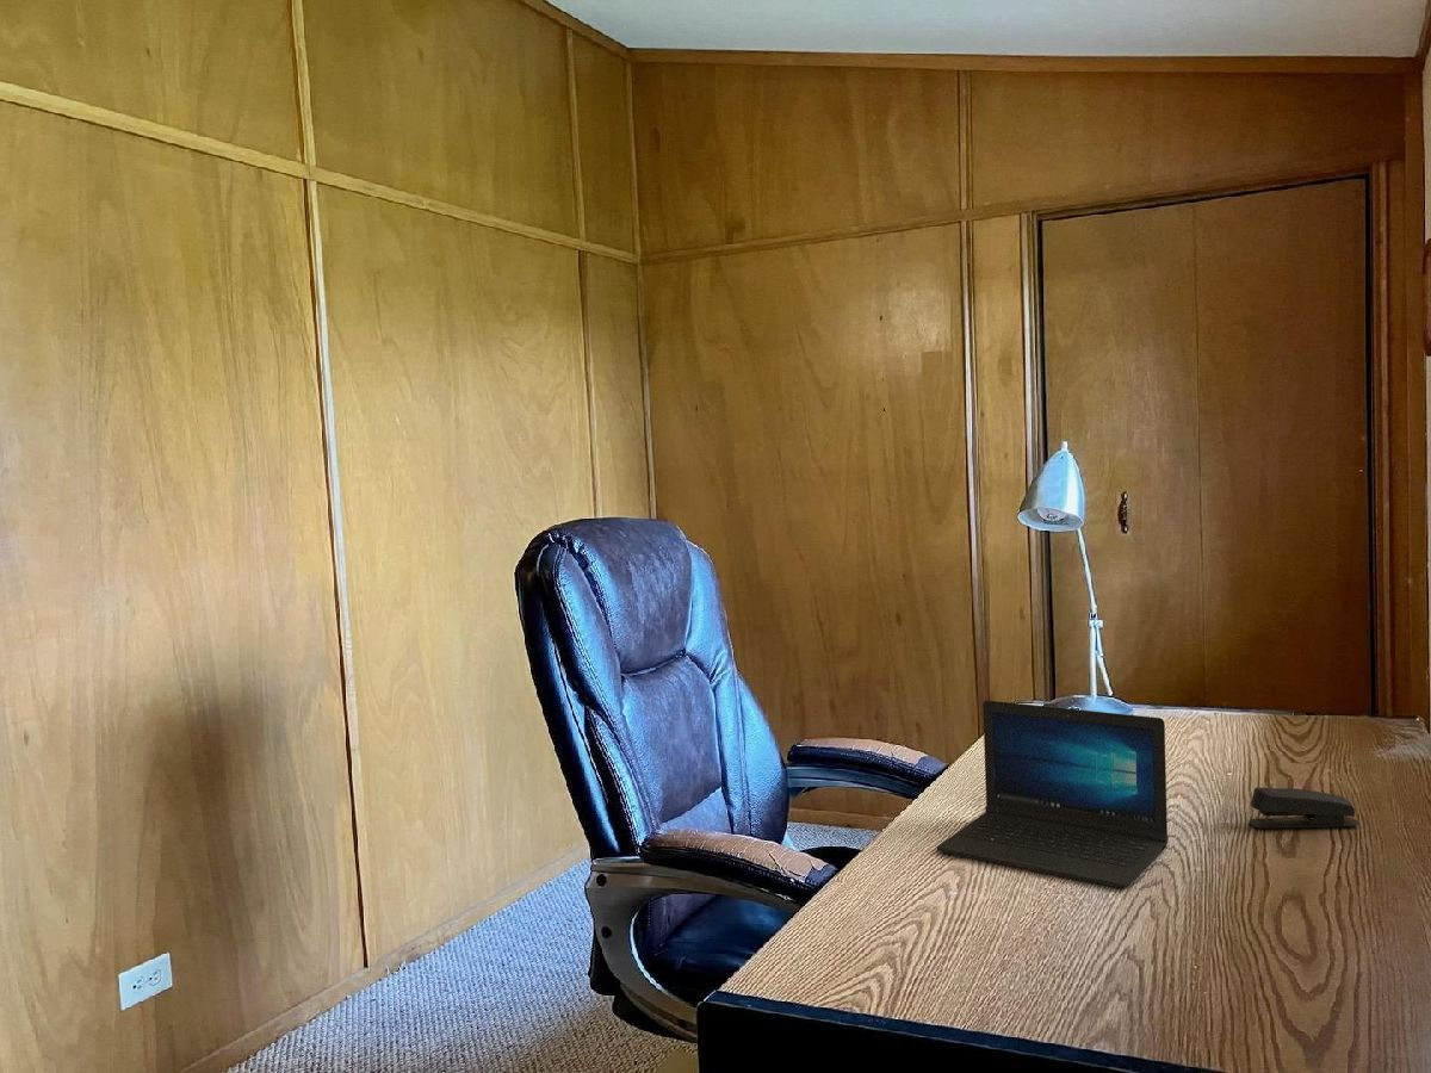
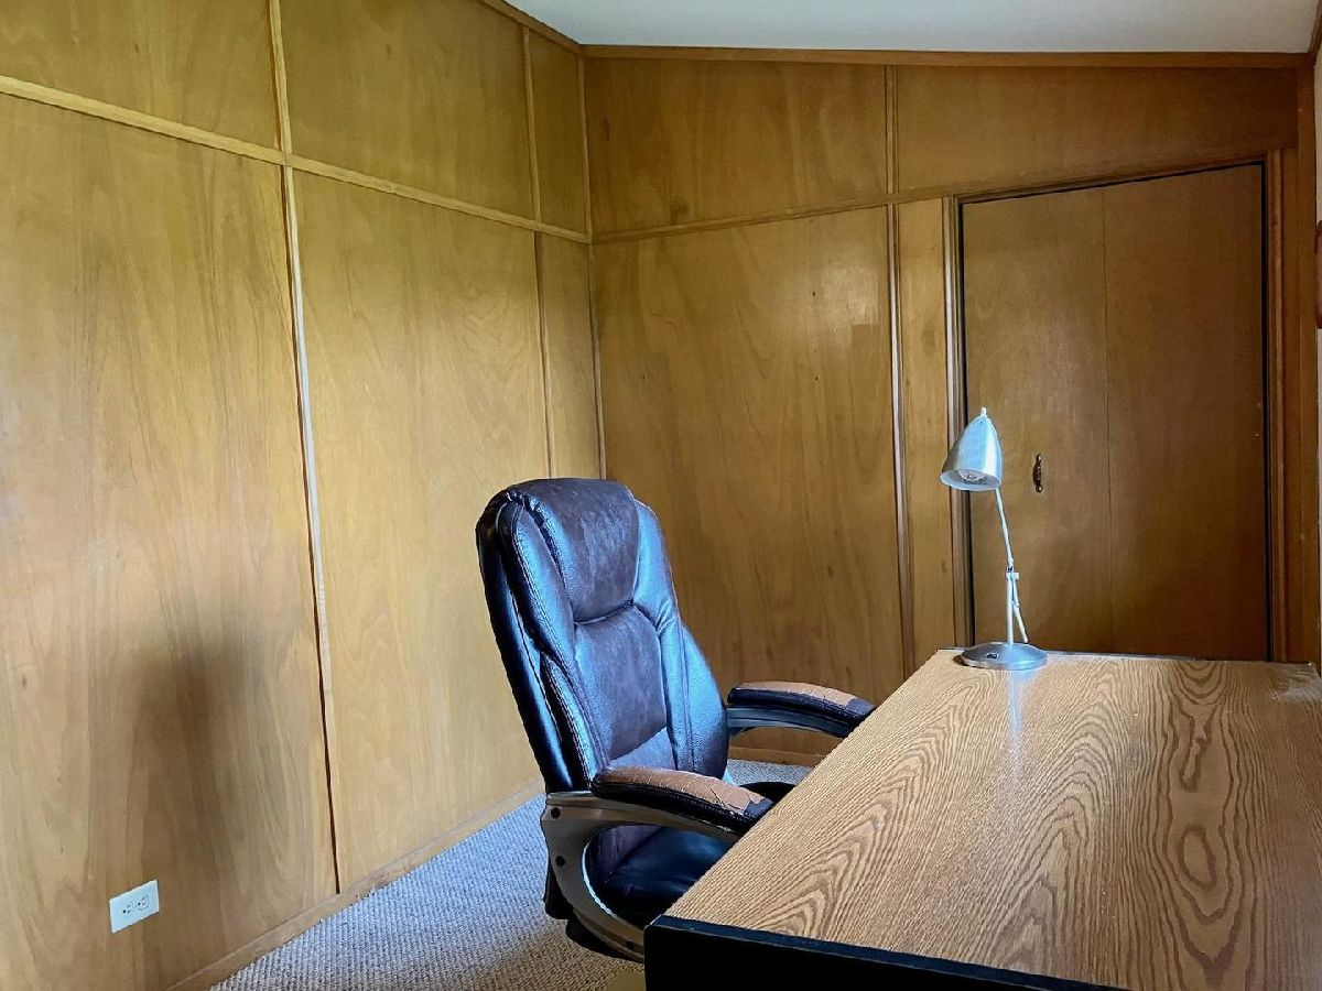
- stapler [1247,787,1361,830]
- laptop [935,699,1170,889]
